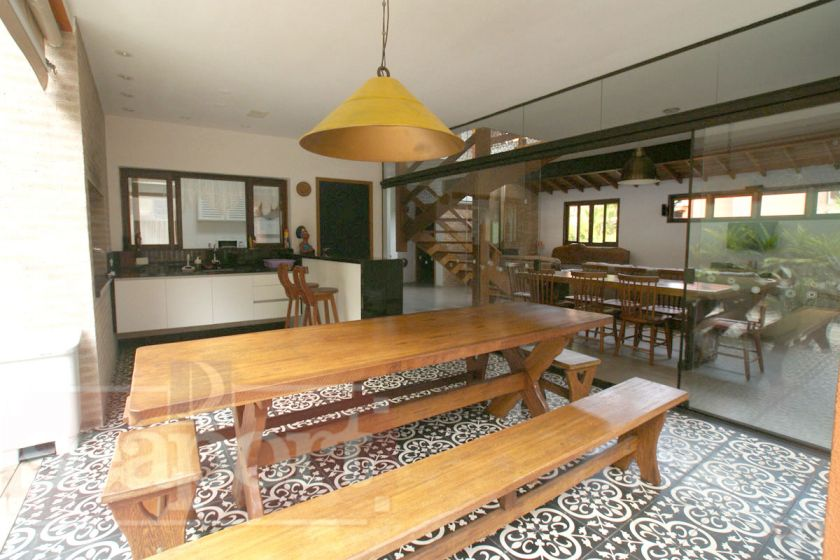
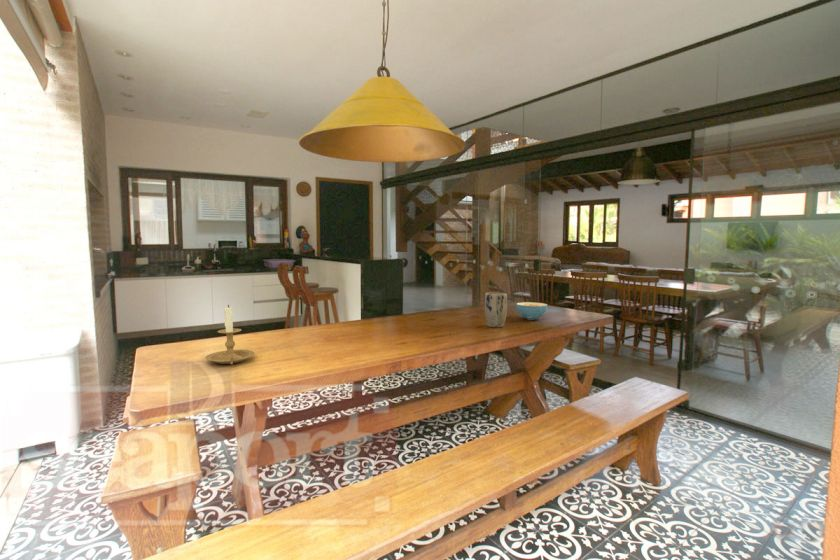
+ plant pot [484,292,508,329]
+ candle holder [204,304,256,365]
+ cereal bowl [515,301,549,321]
